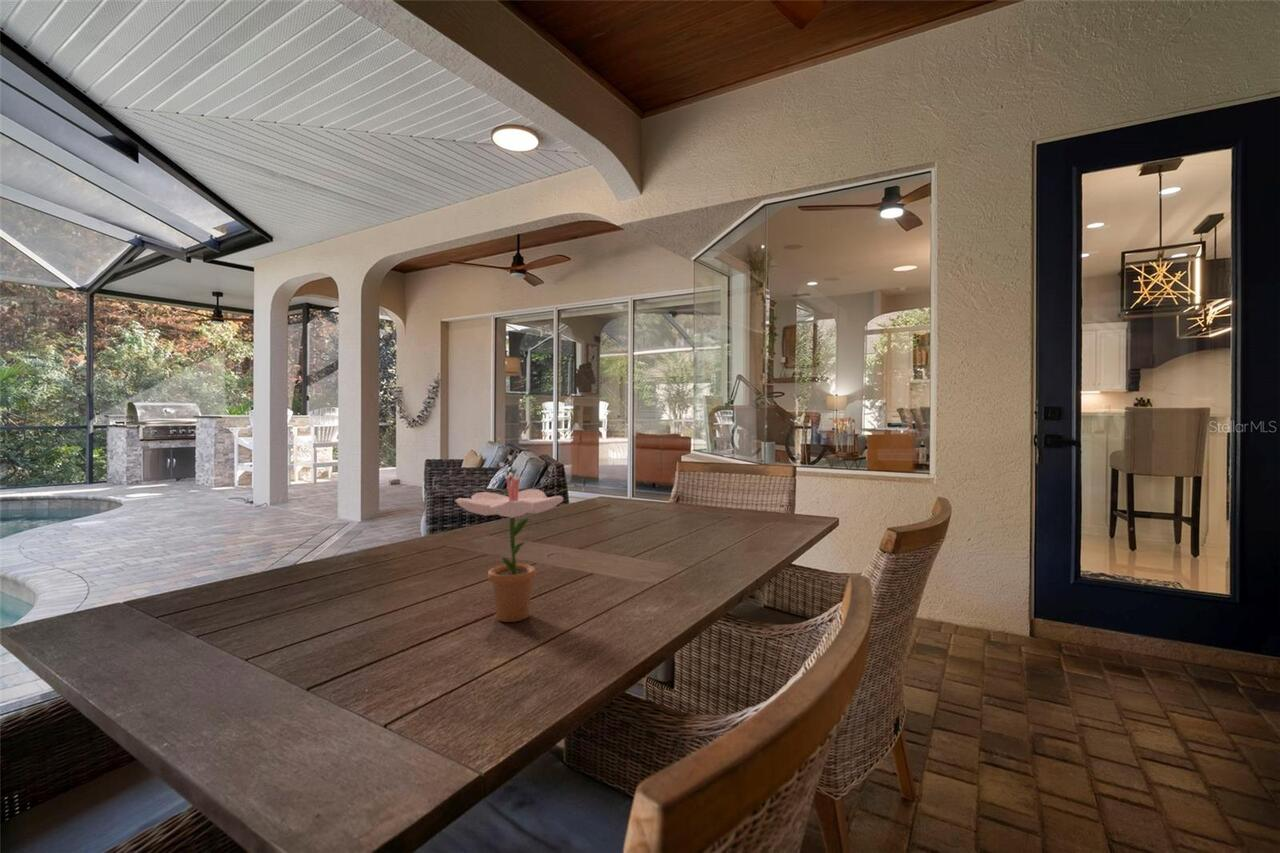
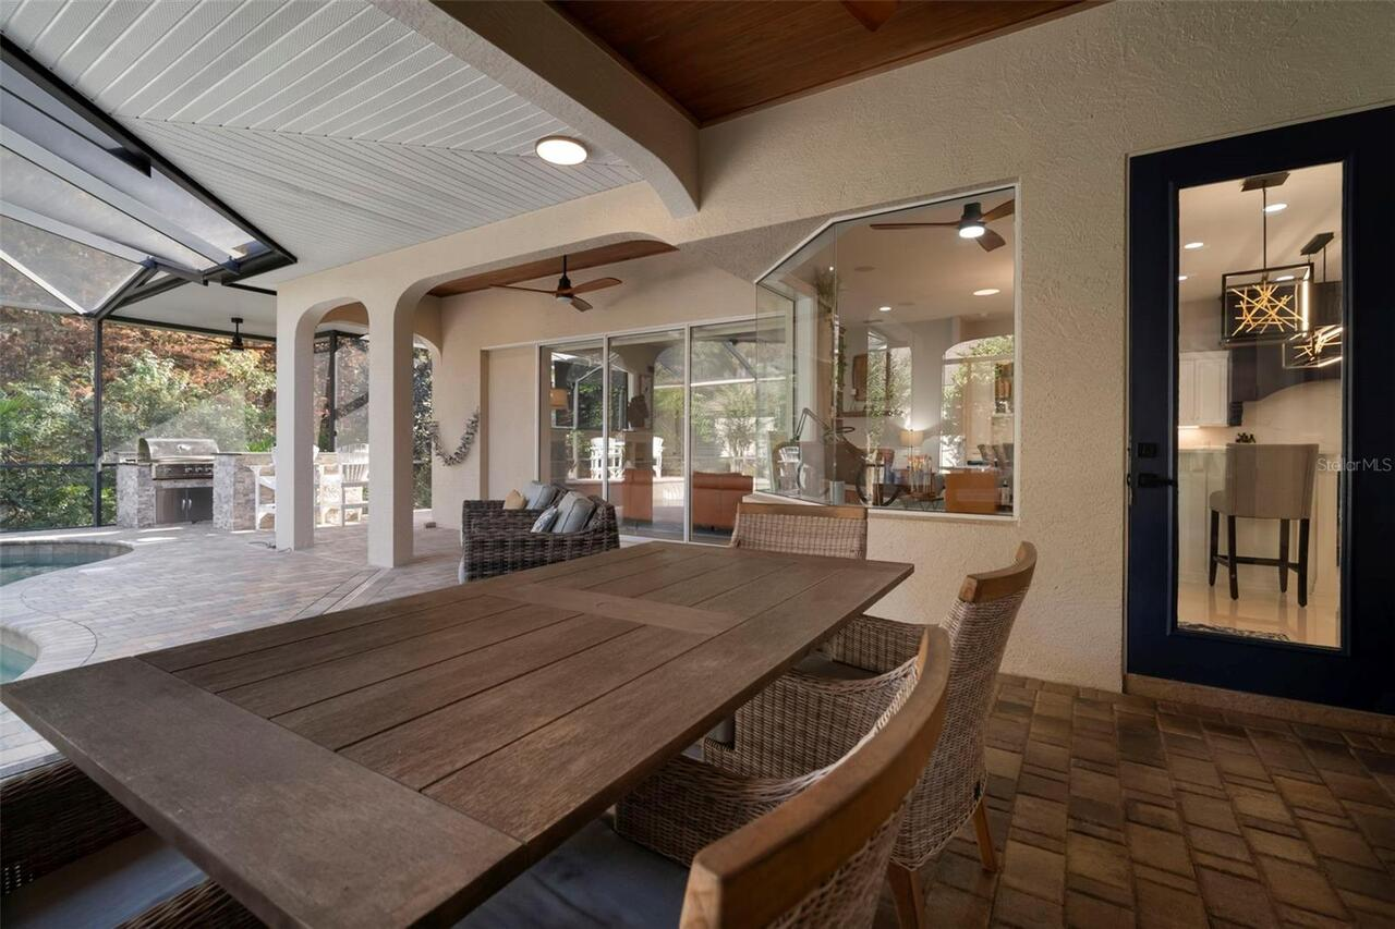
- flower [454,436,565,623]
